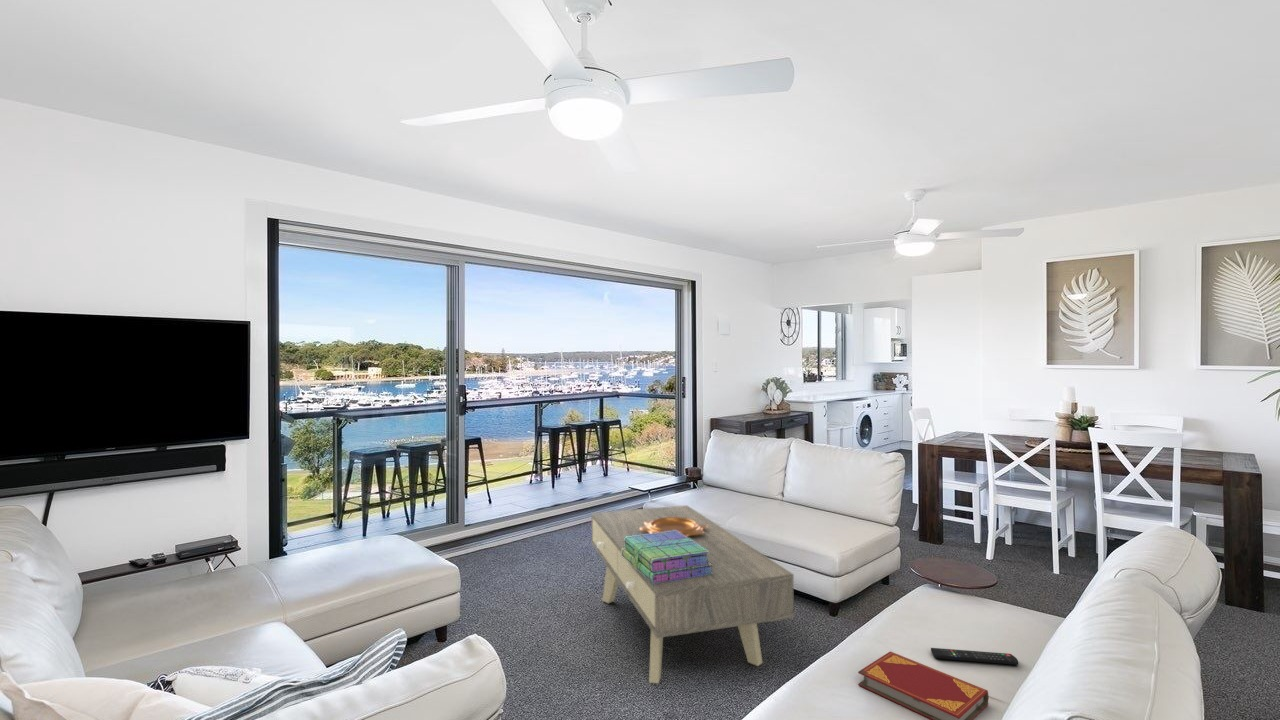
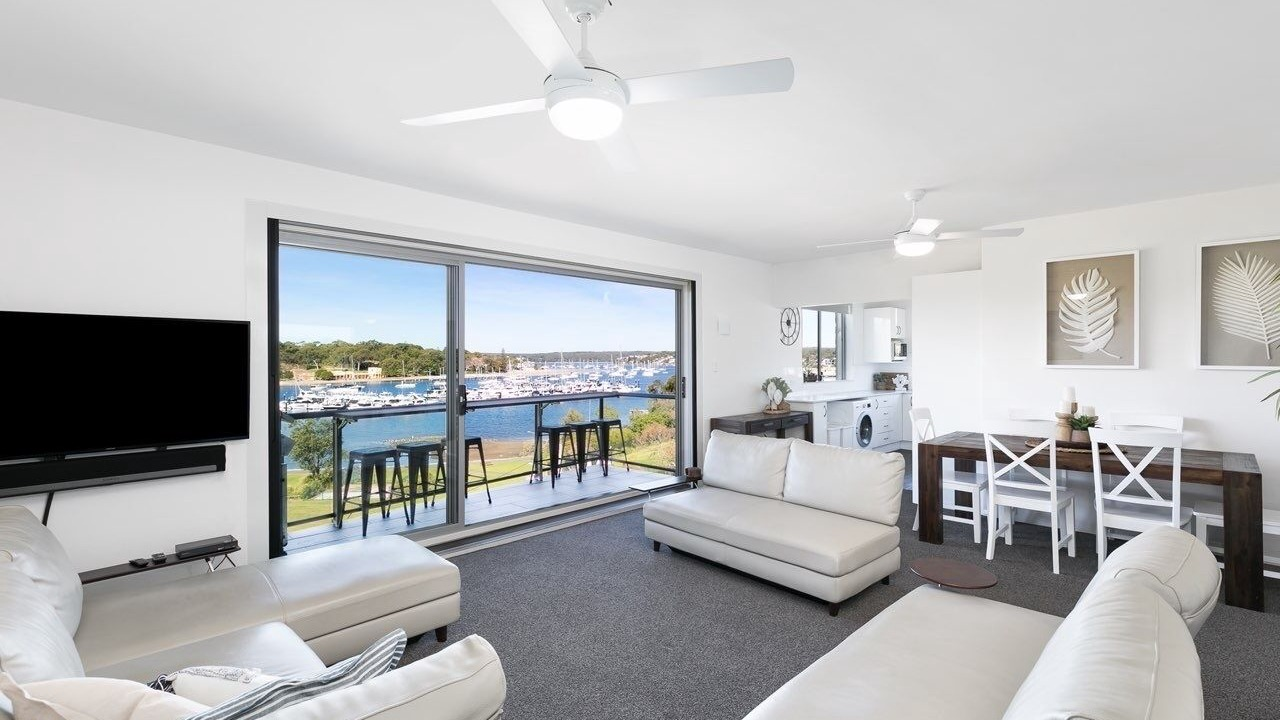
- coffee table [590,504,795,685]
- remote control [930,647,1019,666]
- decorative bowl [640,517,707,537]
- hardback book [857,651,989,720]
- stack of books [621,530,713,584]
